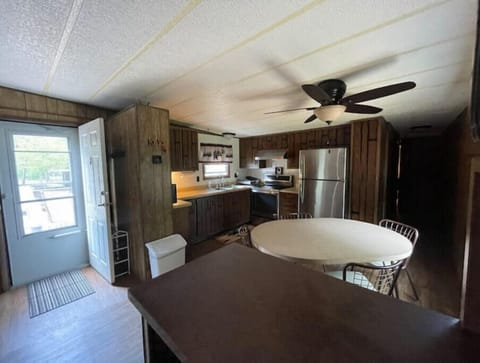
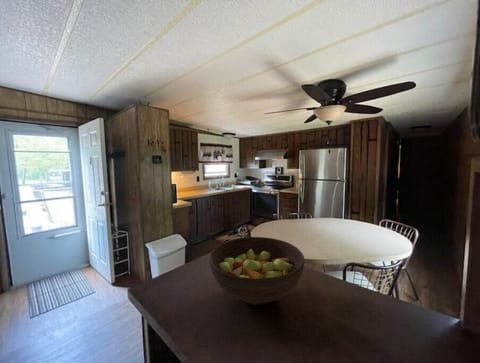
+ fruit bowl [208,236,305,306]
